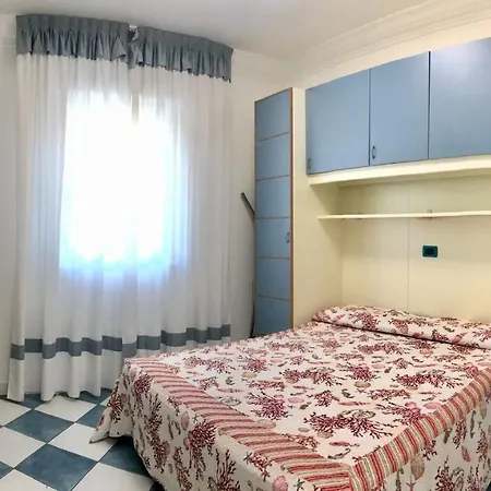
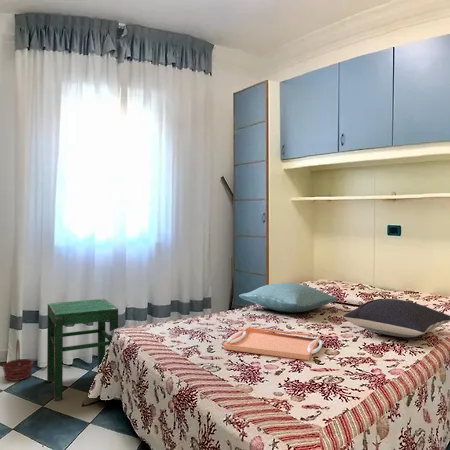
+ basket [1,338,35,382]
+ pillow [238,282,339,313]
+ stool [46,298,119,402]
+ pillow [343,298,450,338]
+ serving tray [223,326,323,361]
